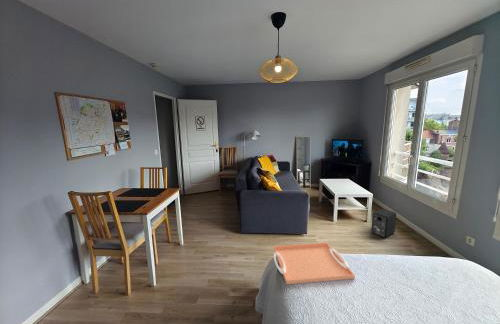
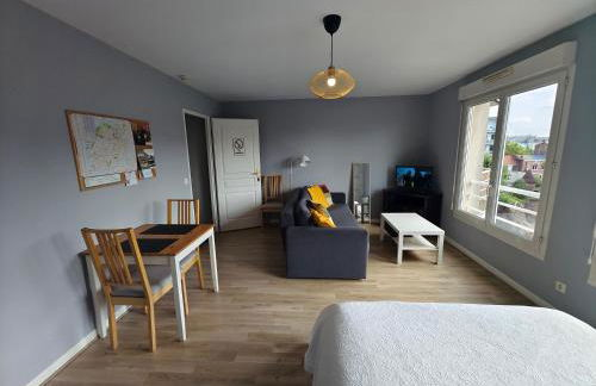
- speaker [371,208,397,239]
- serving tray [273,242,356,285]
